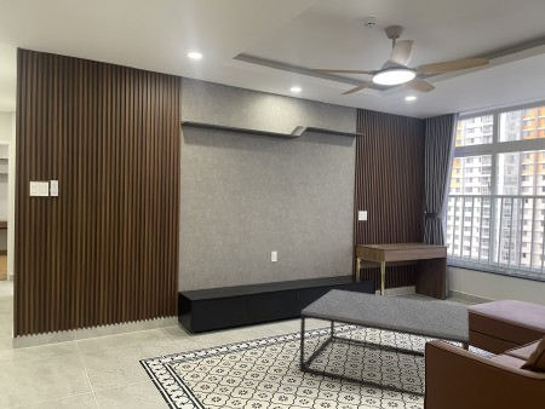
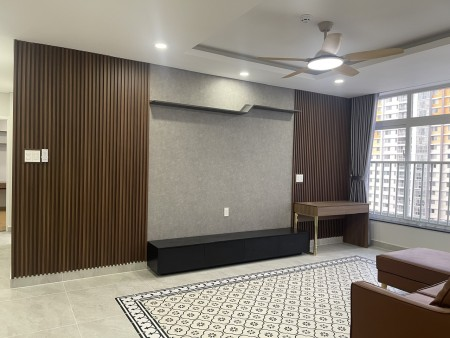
- coffee table [298,288,470,398]
